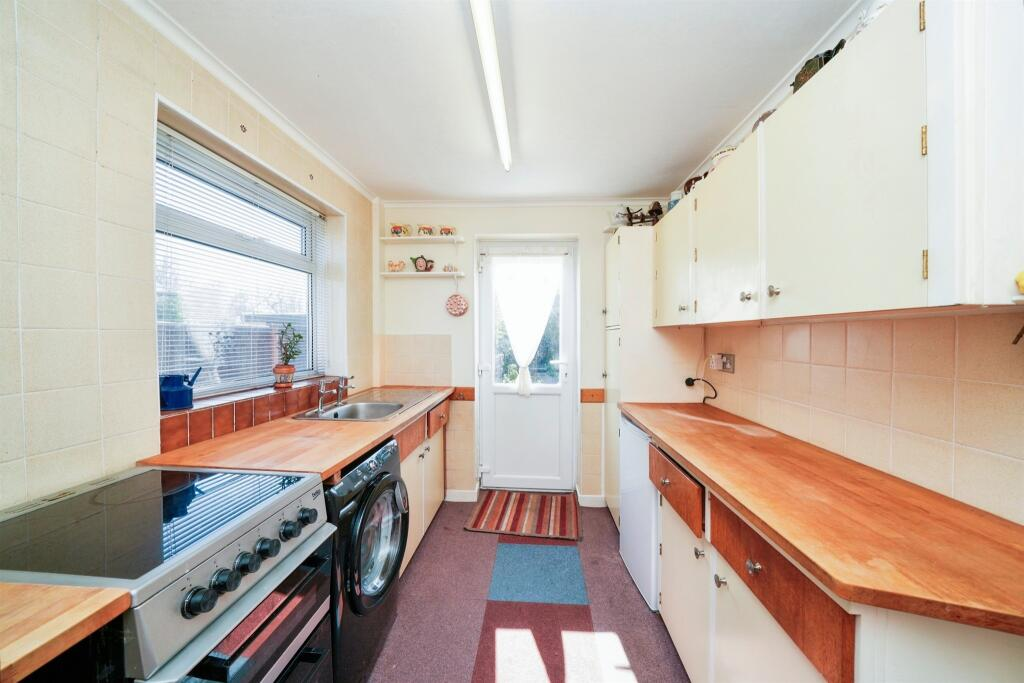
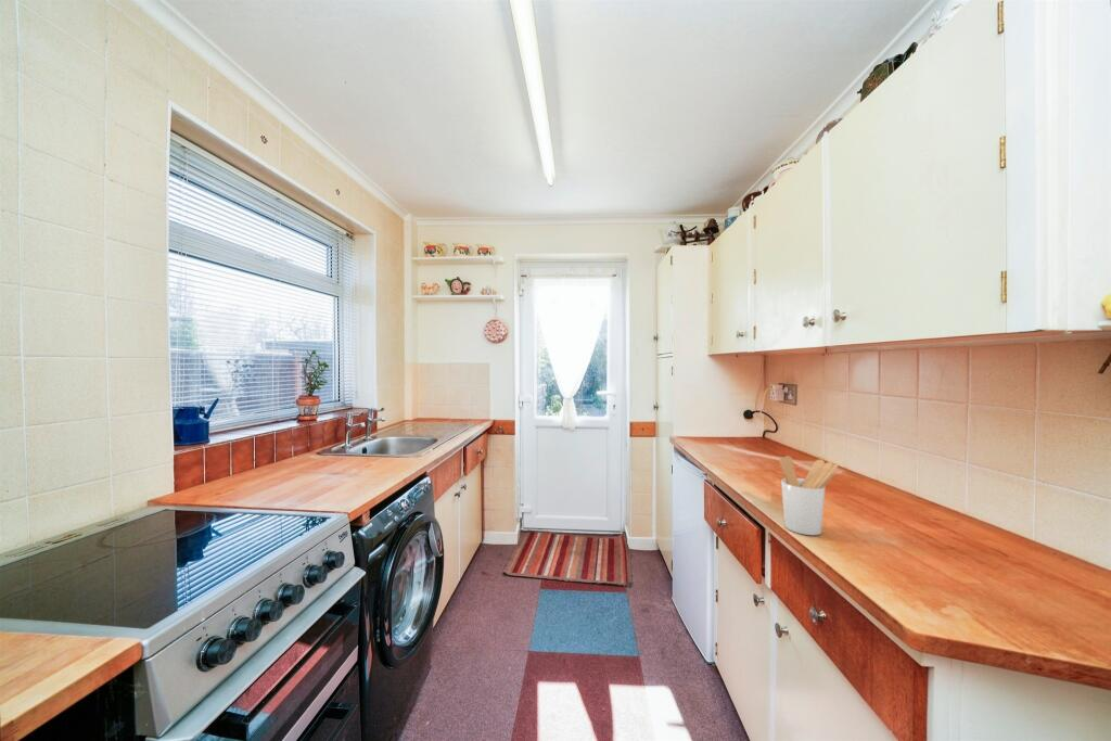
+ utensil holder [778,455,839,536]
